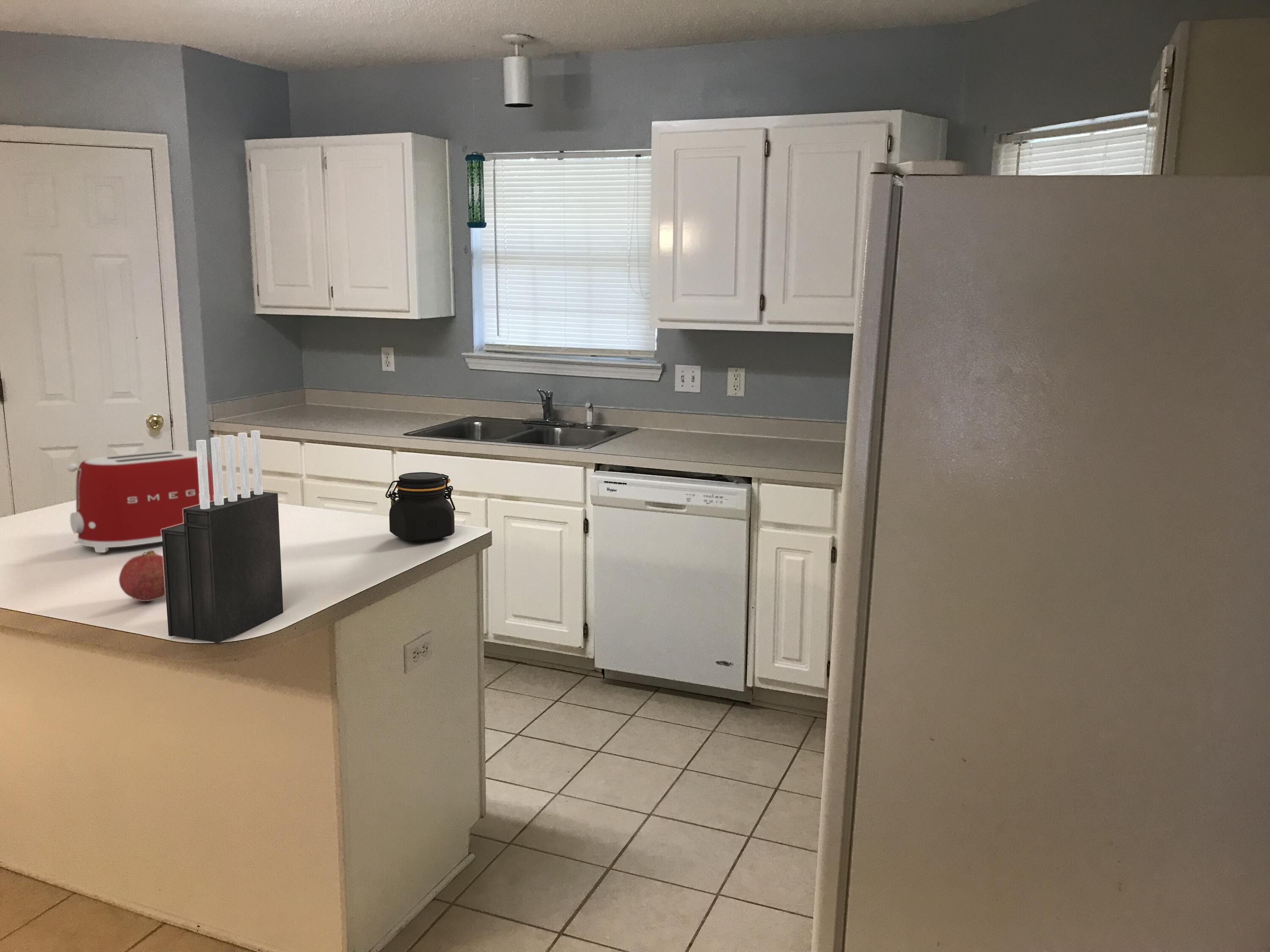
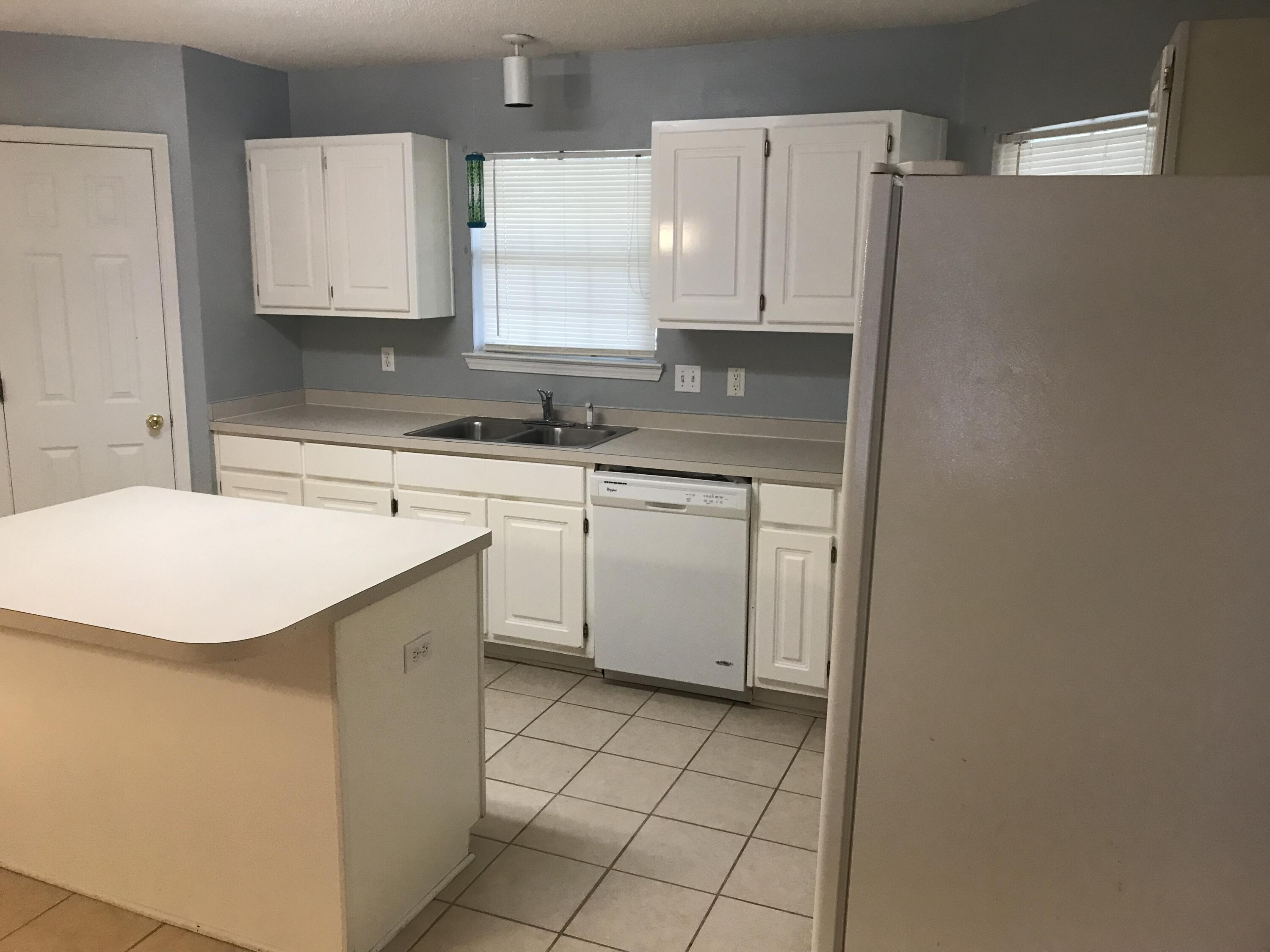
- knife block [161,430,284,644]
- fruit [119,550,166,602]
- jar [385,472,456,541]
- toaster [66,450,214,553]
